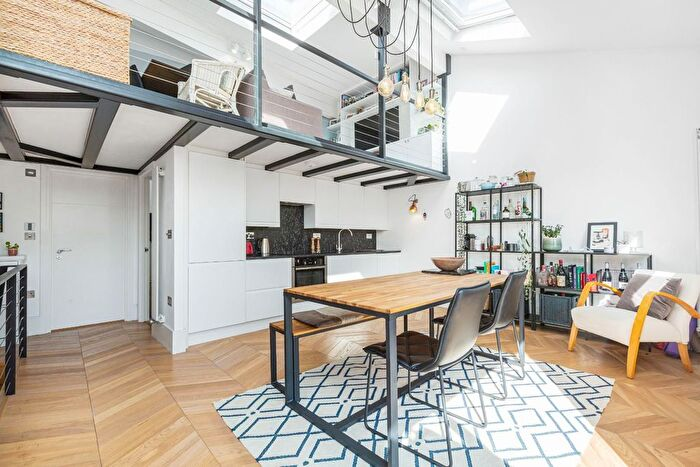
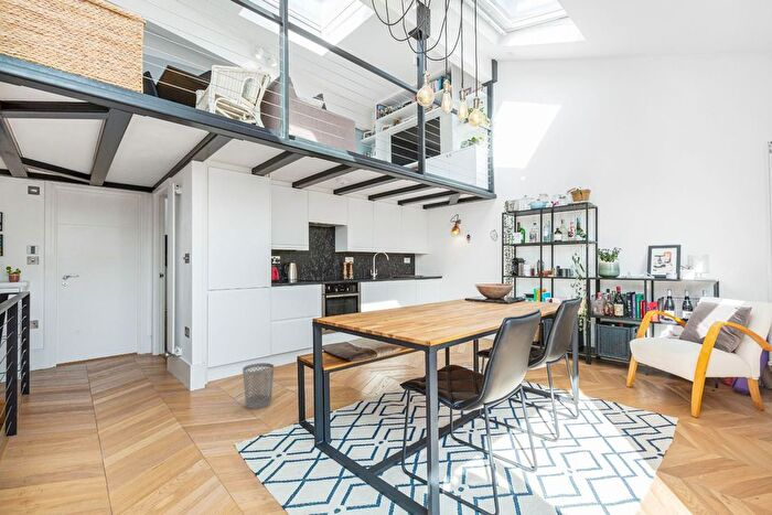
+ wastebasket [242,362,275,410]
